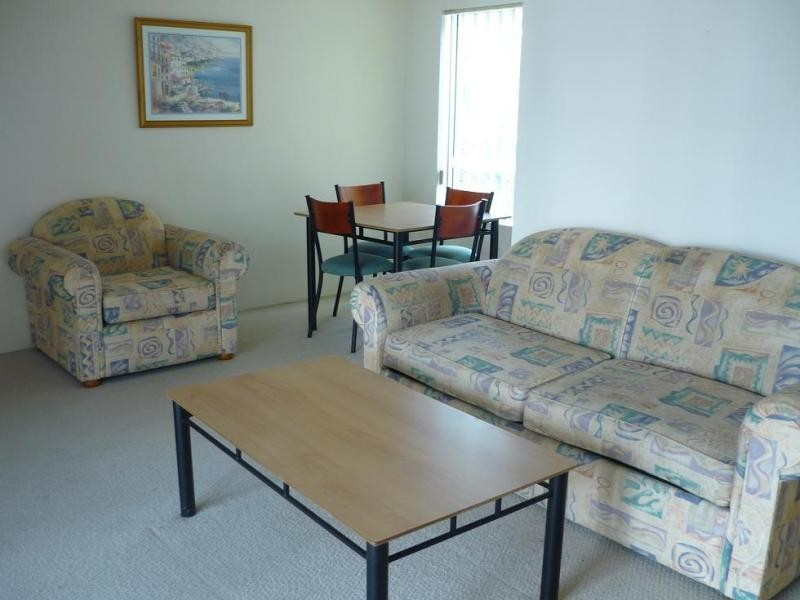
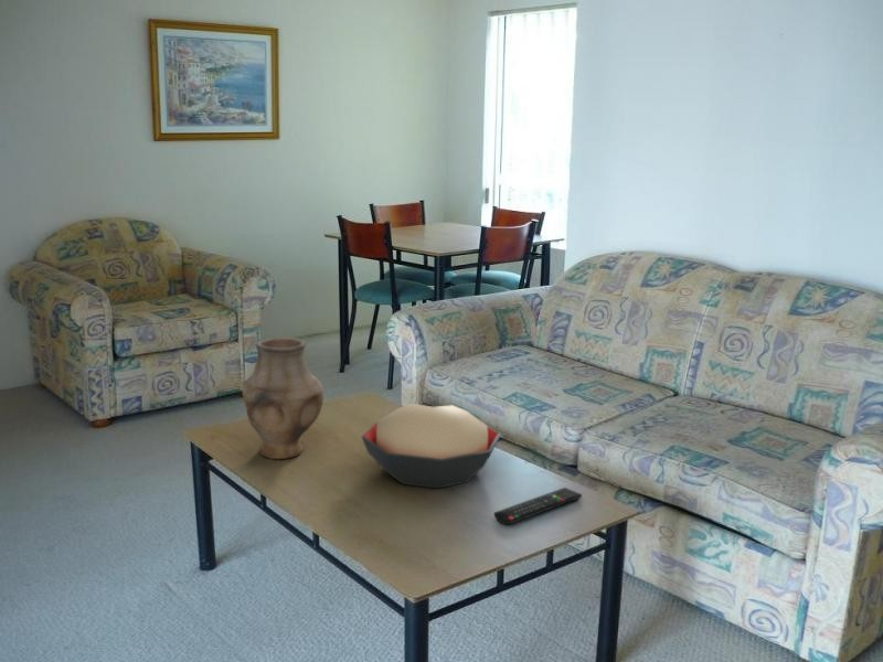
+ remote control [493,487,583,525]
+ vase [241,335,325,460]
+ decorative bowl [361,403,502,490]
